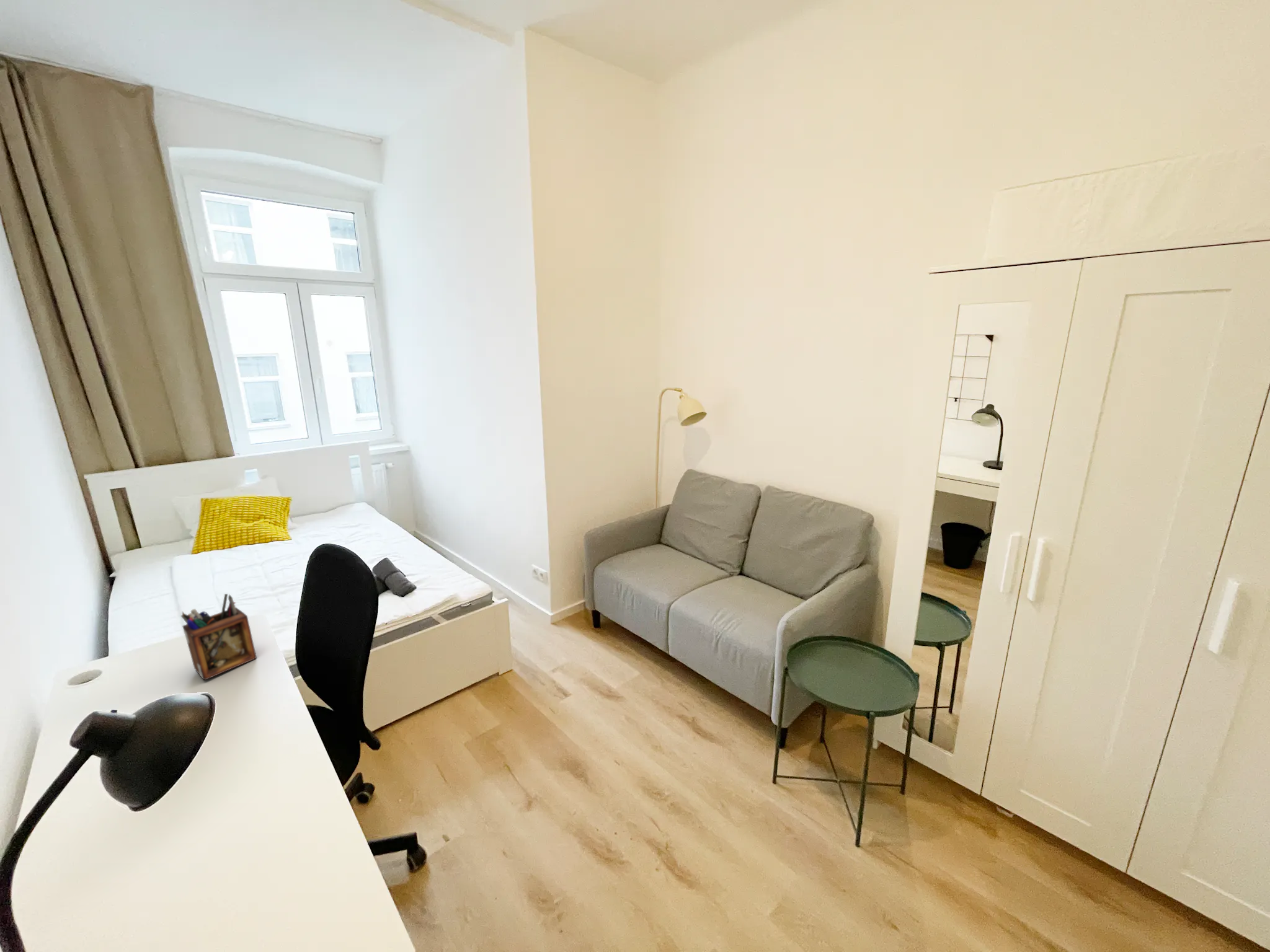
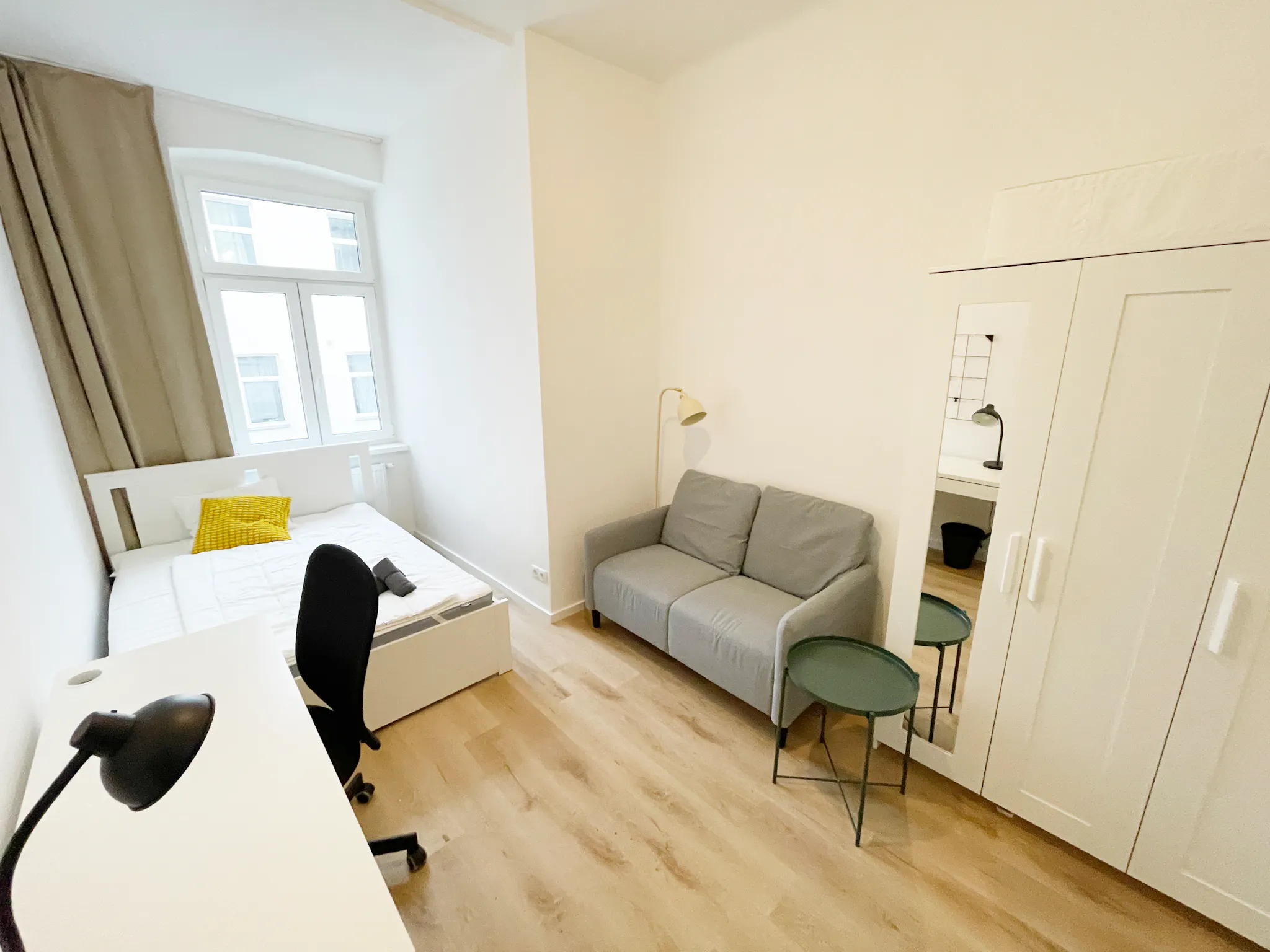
- desk organizer [180,593,257,681]
